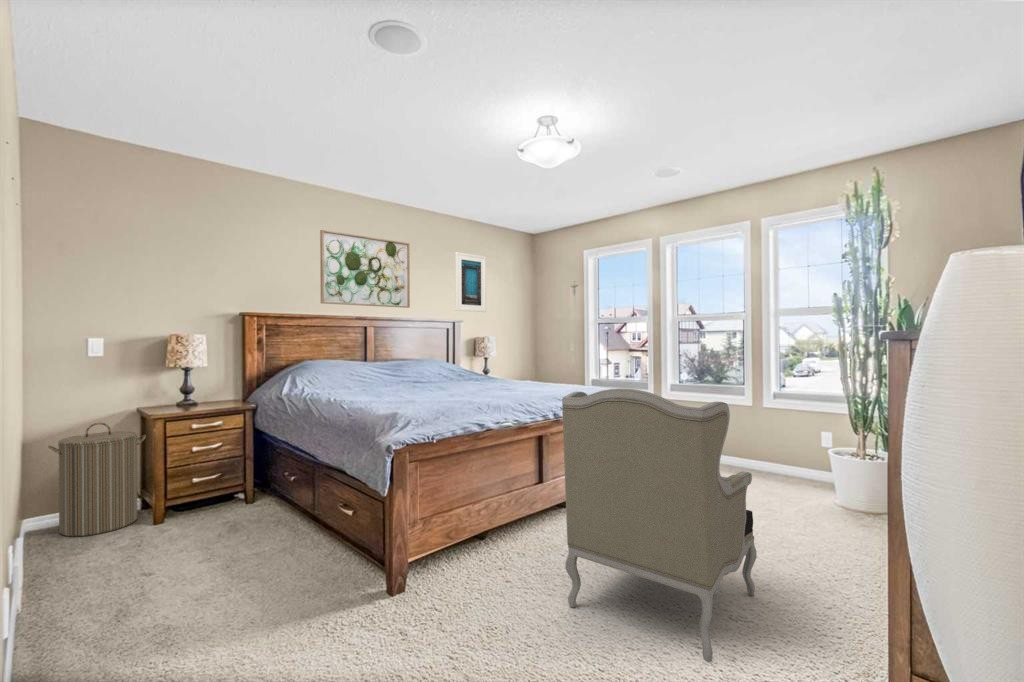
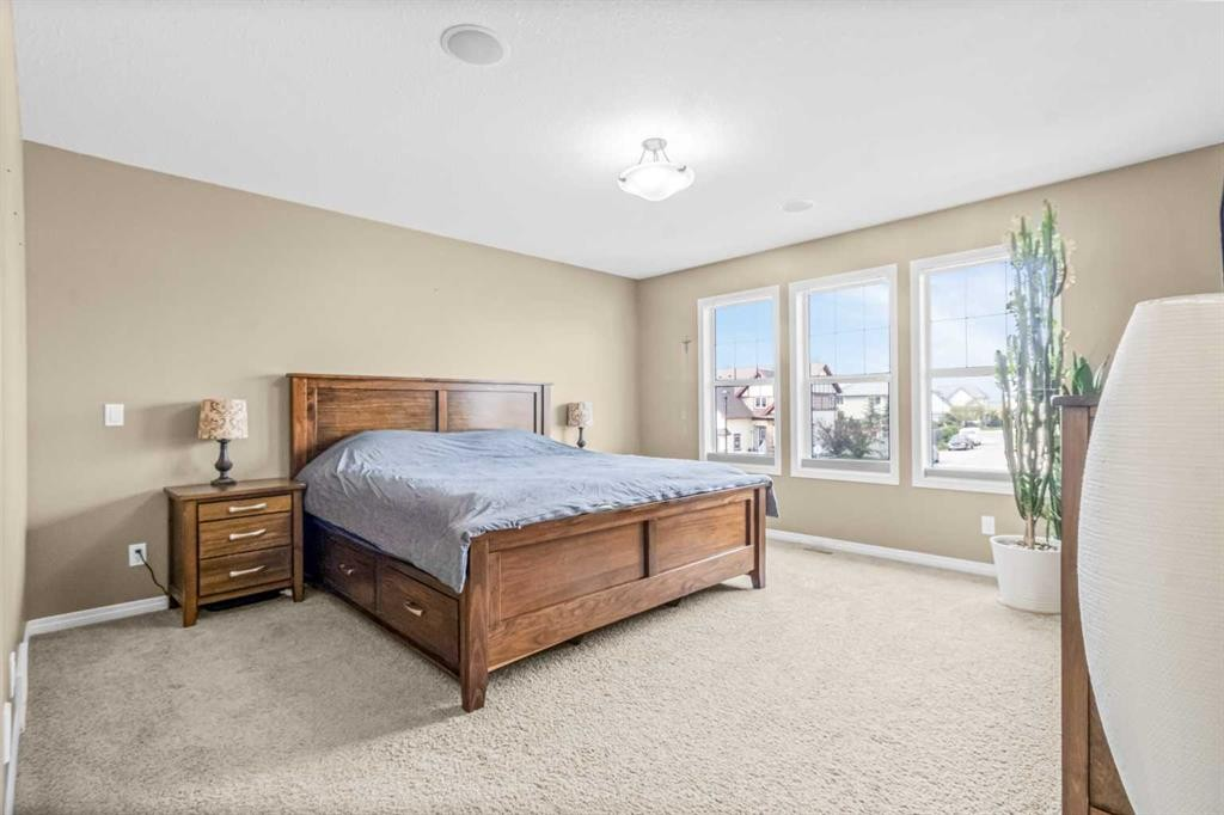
- wall art [319,229,411,309]
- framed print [454,251,487,313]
- armchair [561,387,758,663]
- laundry hamper [47,422,147,538]
